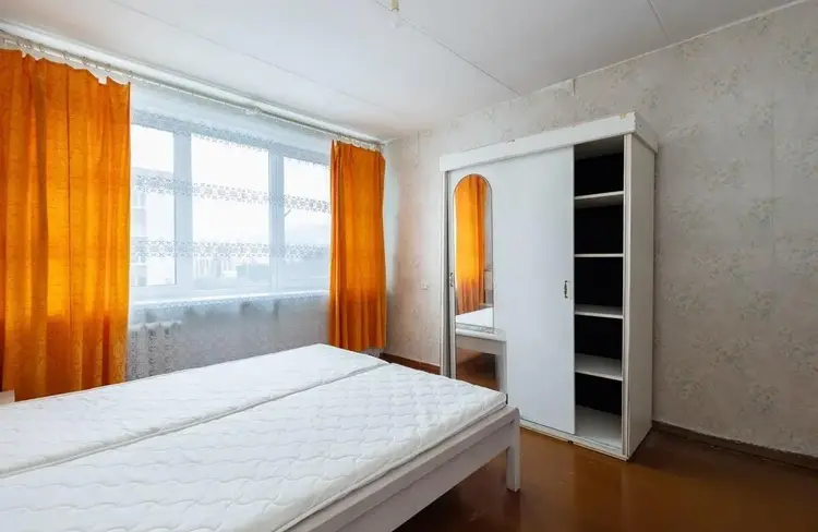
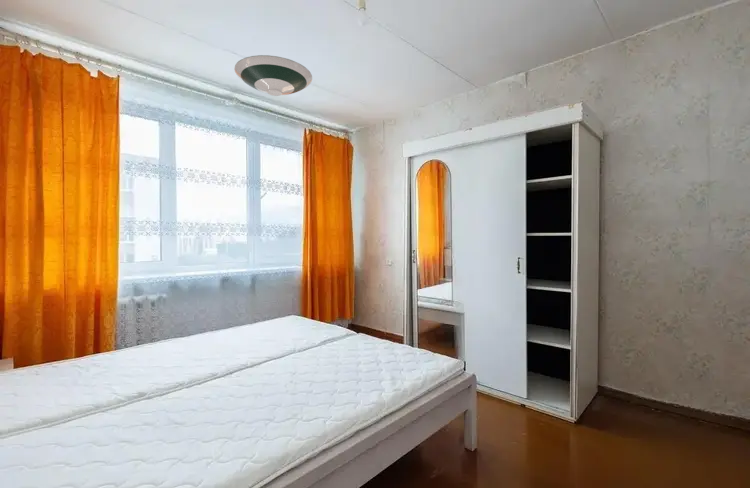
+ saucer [234,54,313,97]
